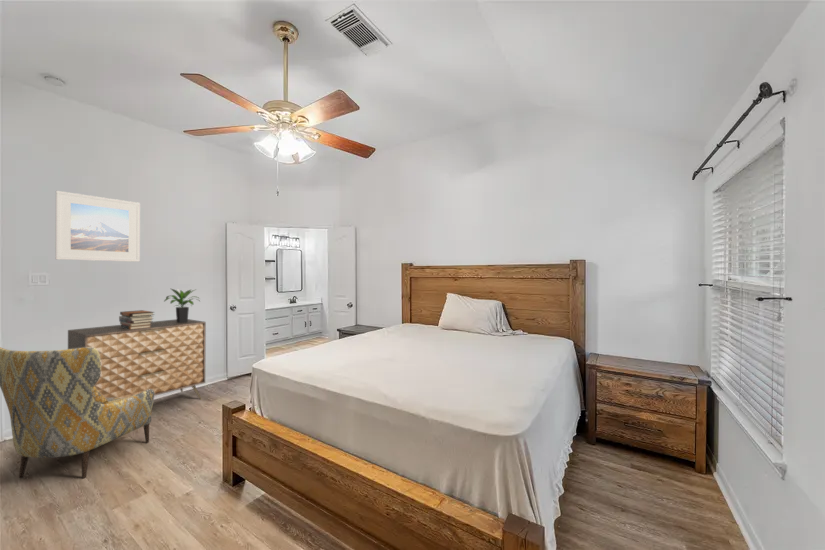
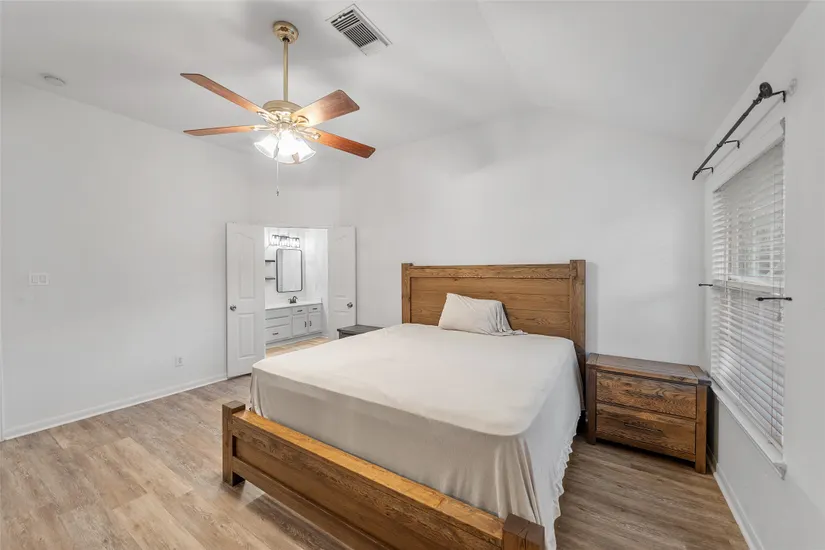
- potted plant [163,287,201,323]
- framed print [55,190,141,263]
- dresser [67,318,207,401]
- book stack [118,309,155,329]
- armchair [0,346,155,479]
